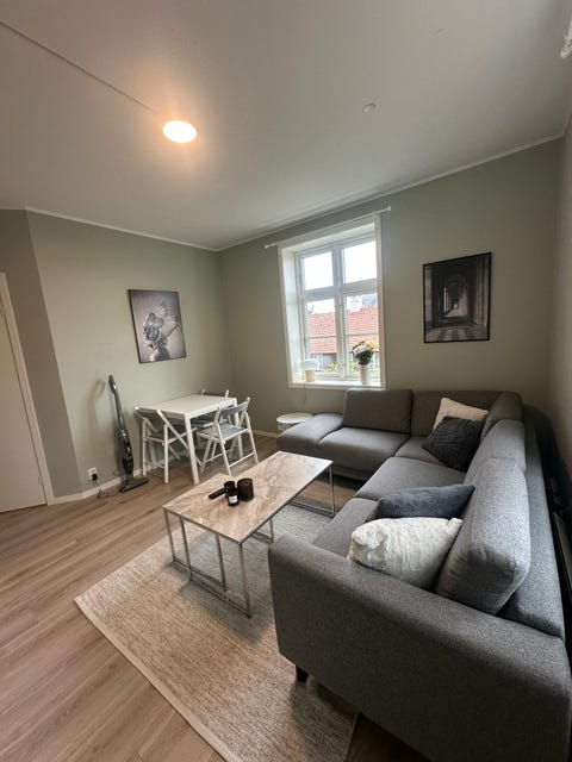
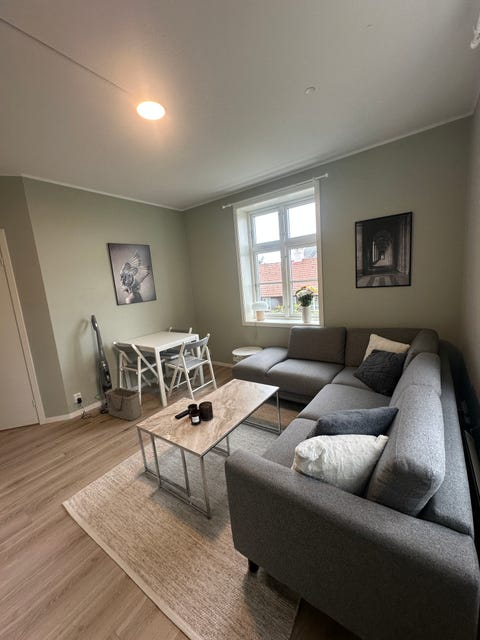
+ basket [104,387,142,422]
